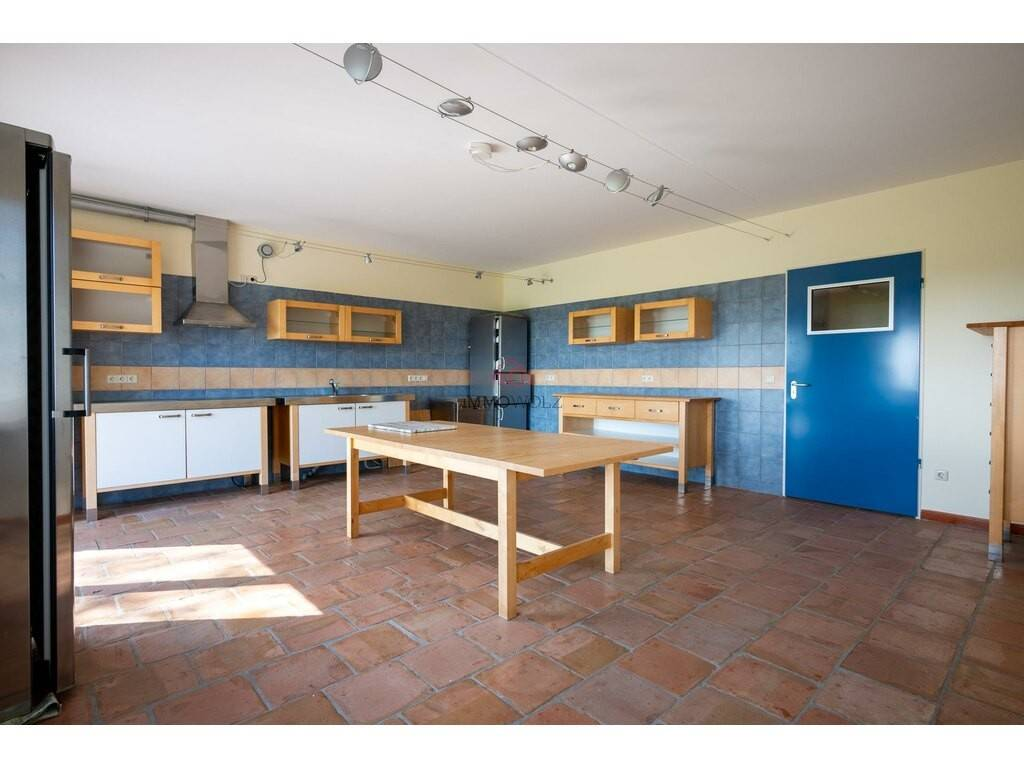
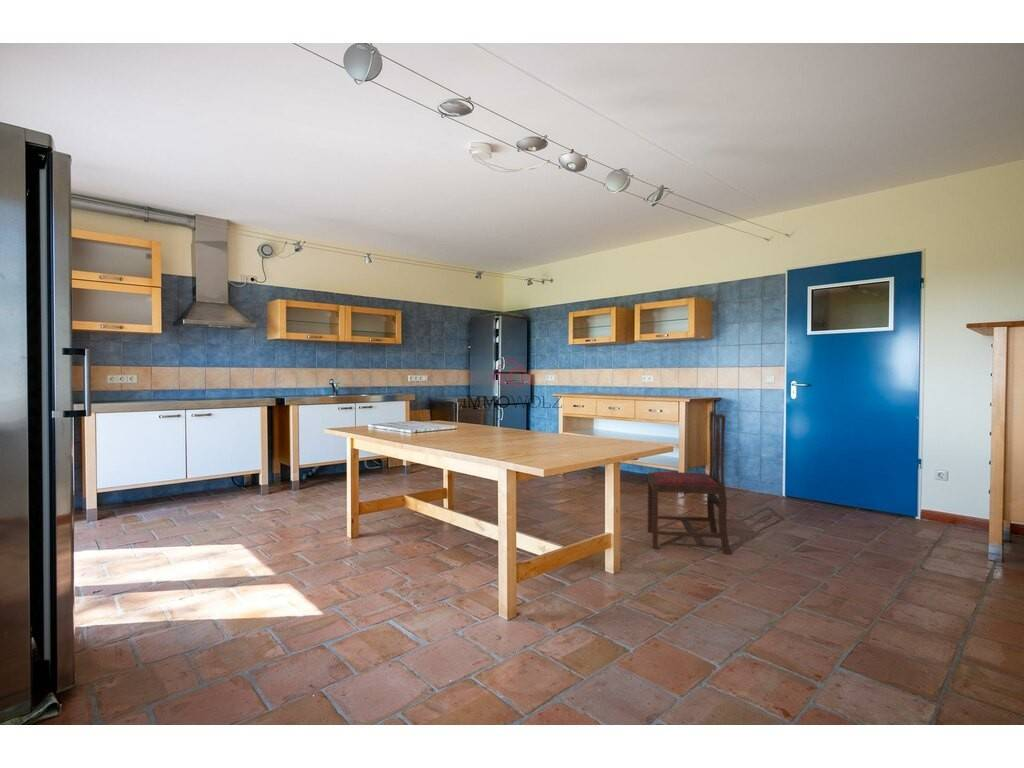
+ dining chair [647,410,732,555]
